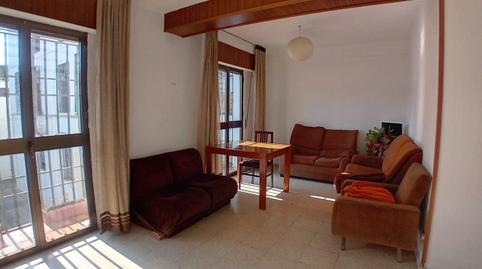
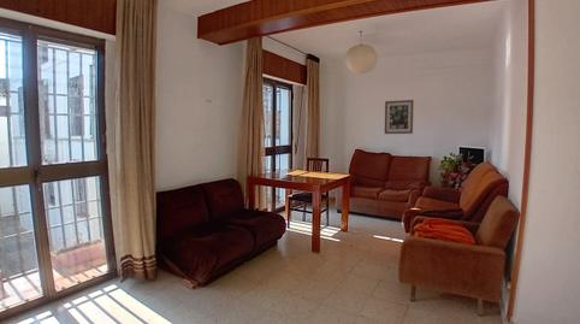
+ wall art [384,99,415,135]
